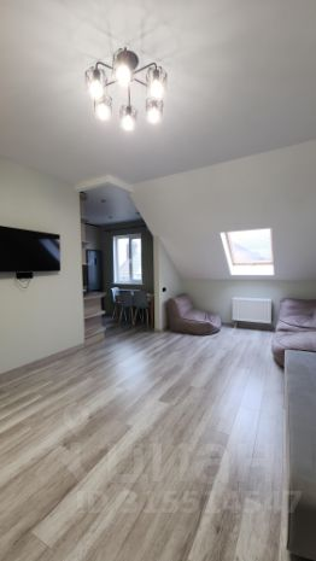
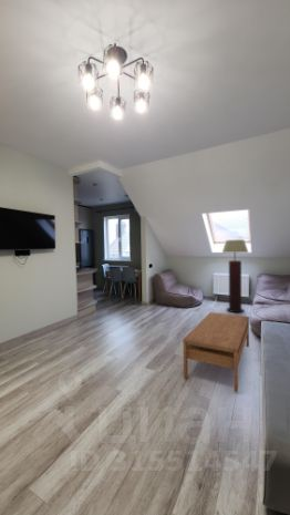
+ floor lamp [221,238,249,313]
+ coffee table [182,311,250,393]
